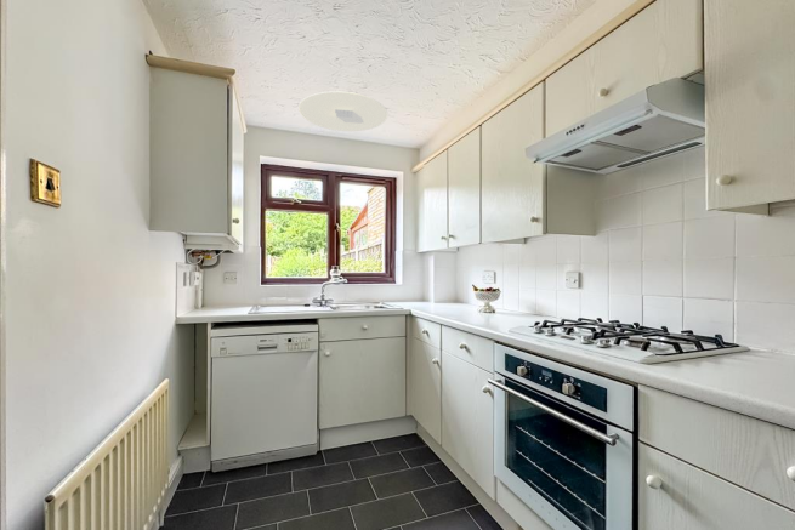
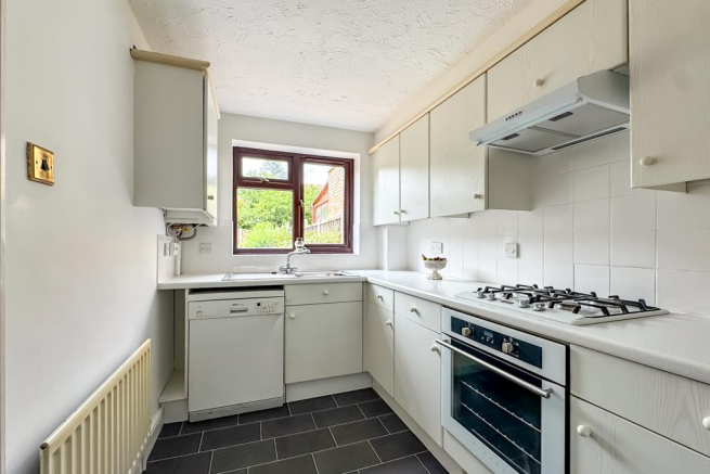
- ceiling light [297,90,388,132]
